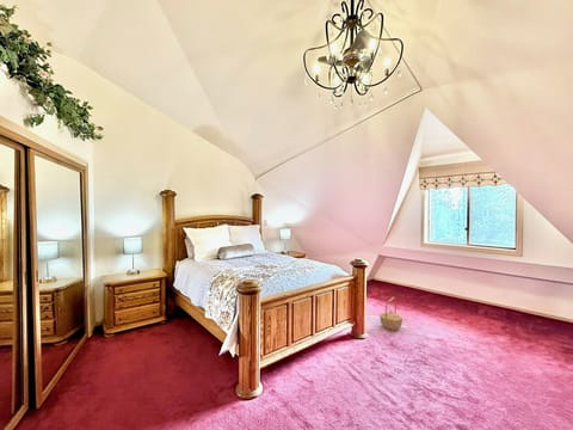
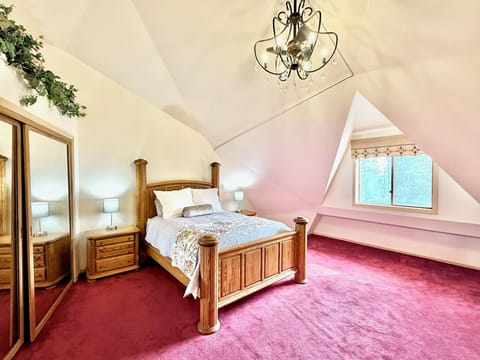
- basket [378,295,403,332]
